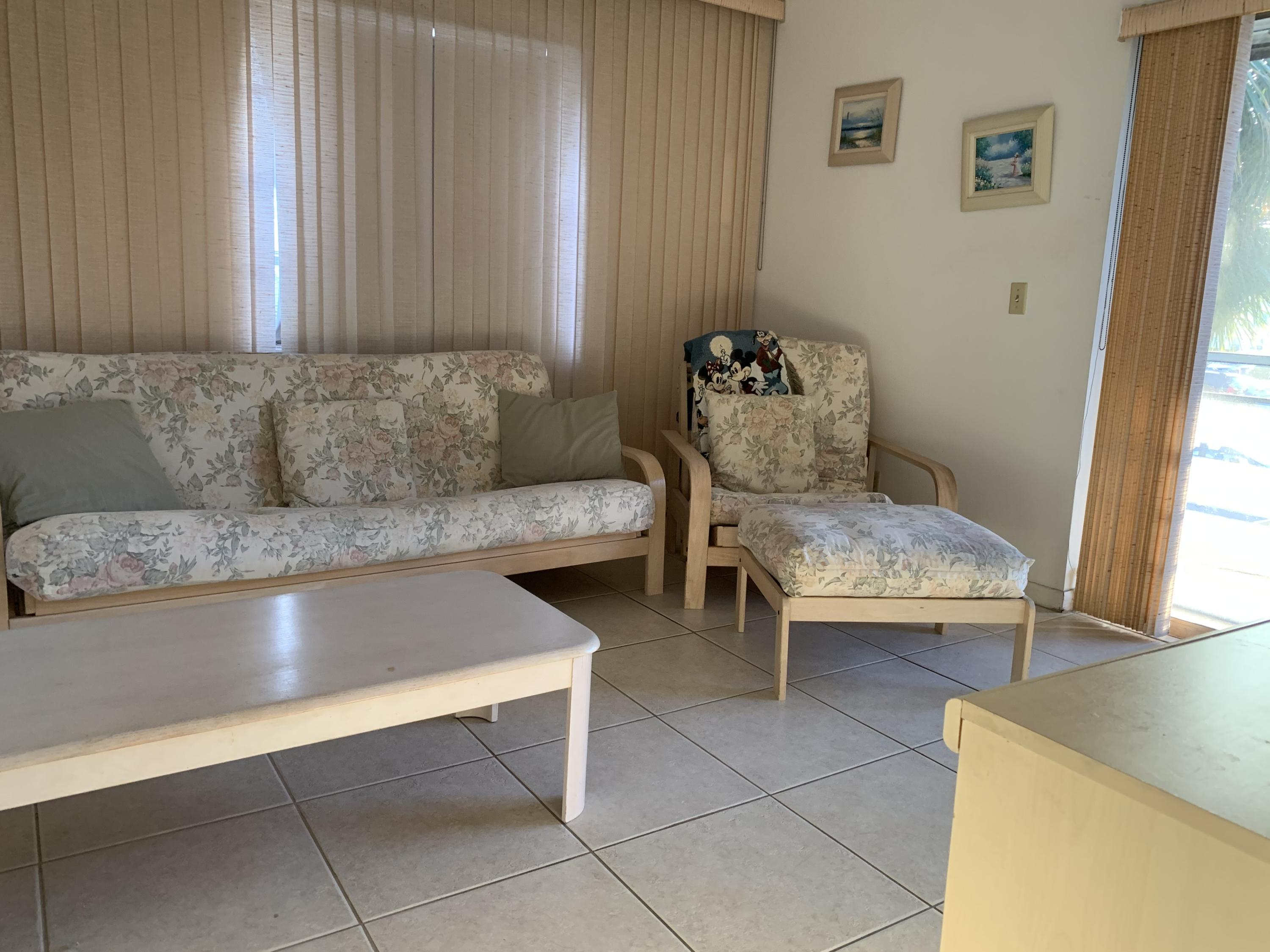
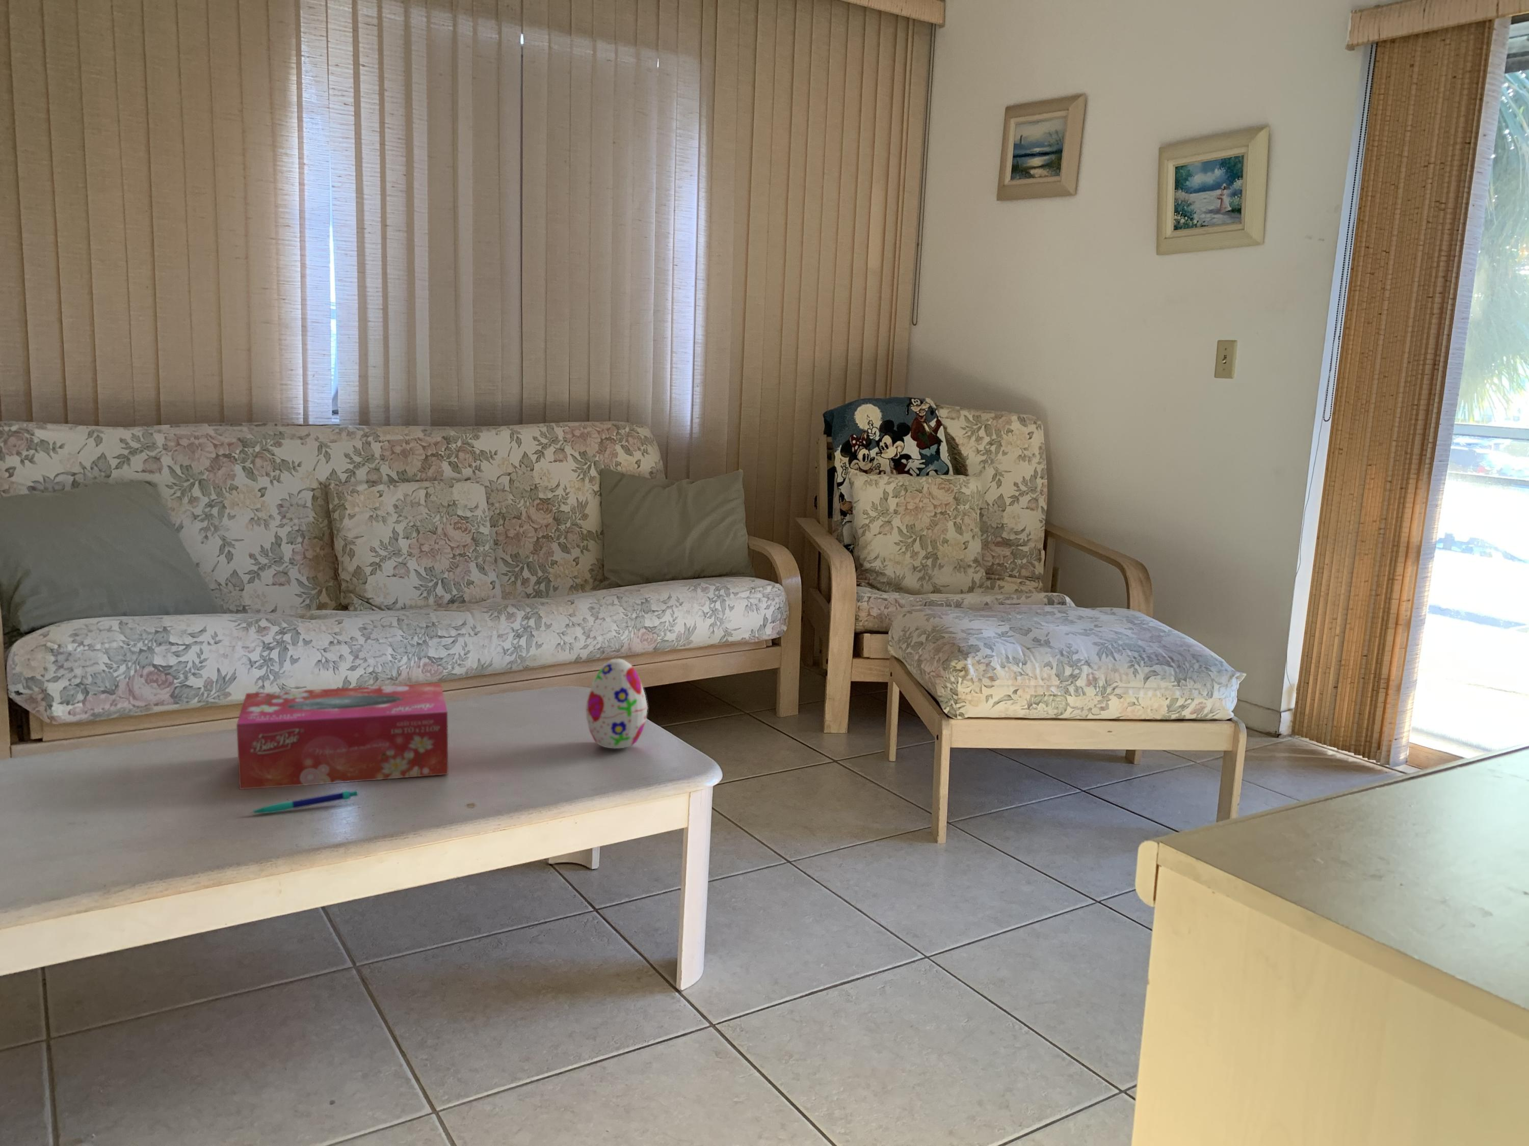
+ decorative egg [585,658,648,749]
+ tissue box [236,683,449,790]
+ pen [249,790,359,814]
